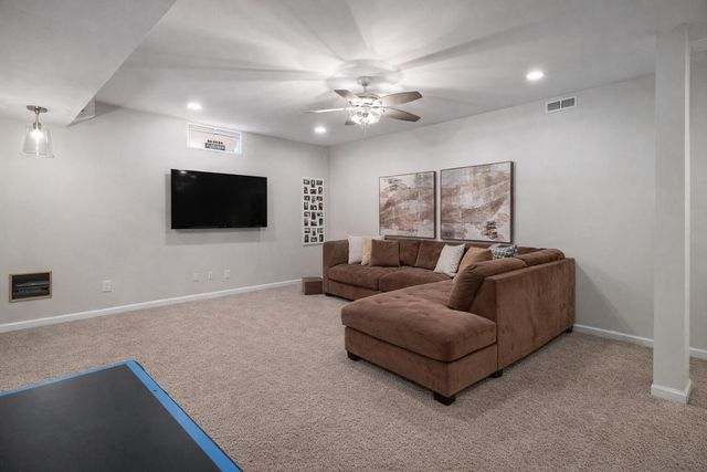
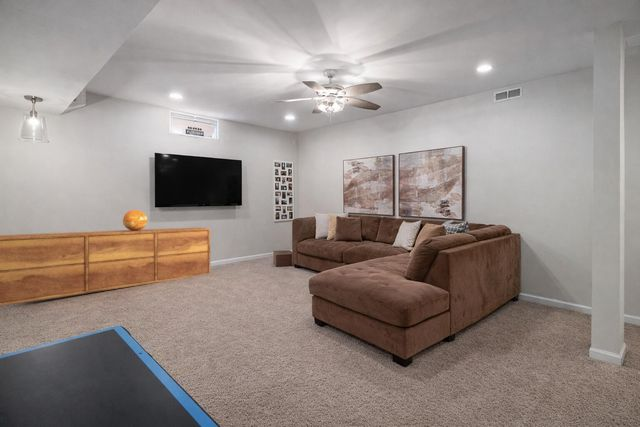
+ sideboard [0,226,211,307]
+ decorative sphere [122,209,148,231]
